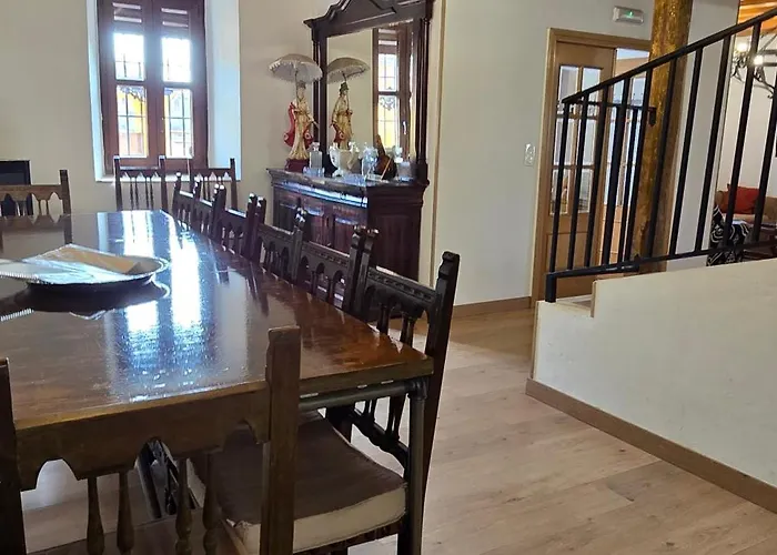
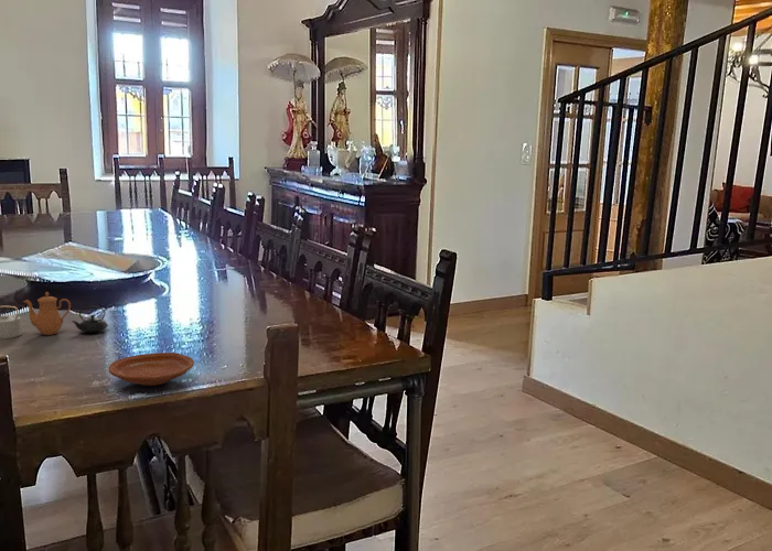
+ plate [107,352,195,387]
+ teapot [0,291,109,341]
